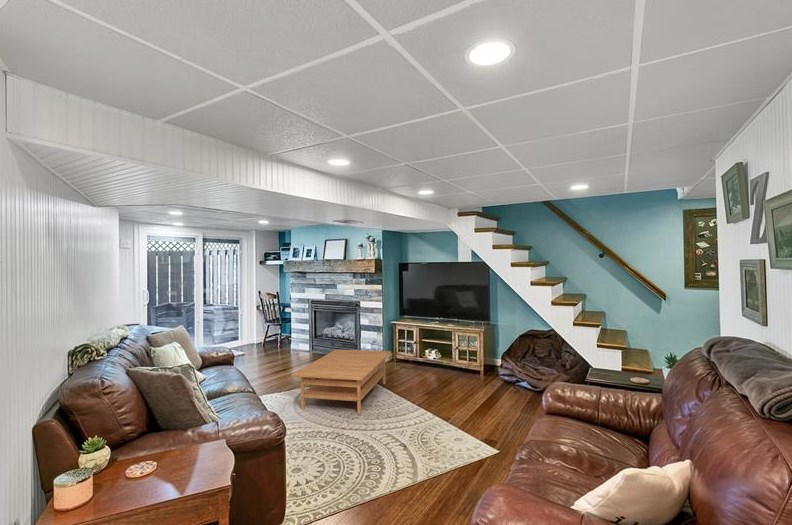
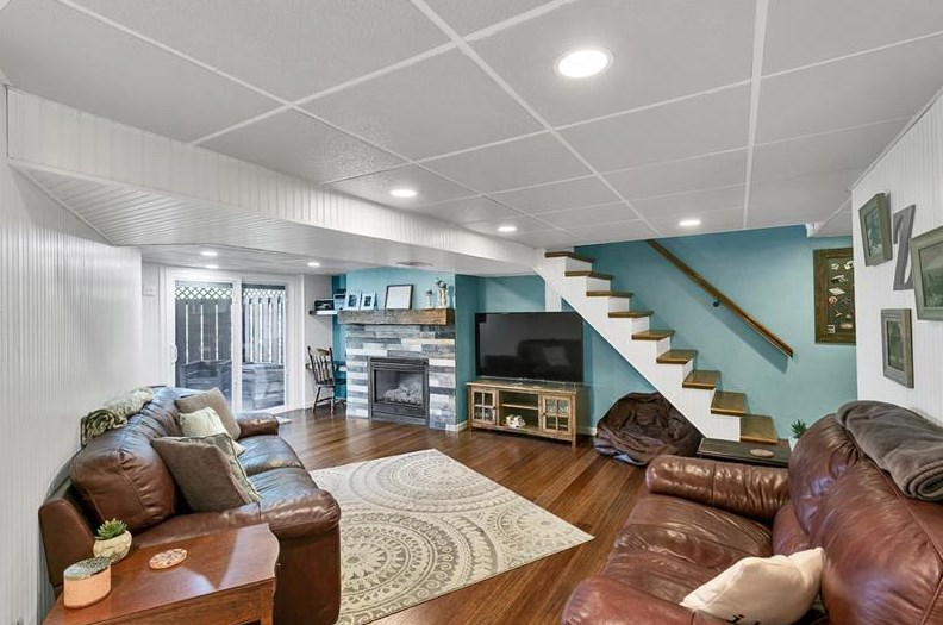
- coffee table [291,349,392,416]
